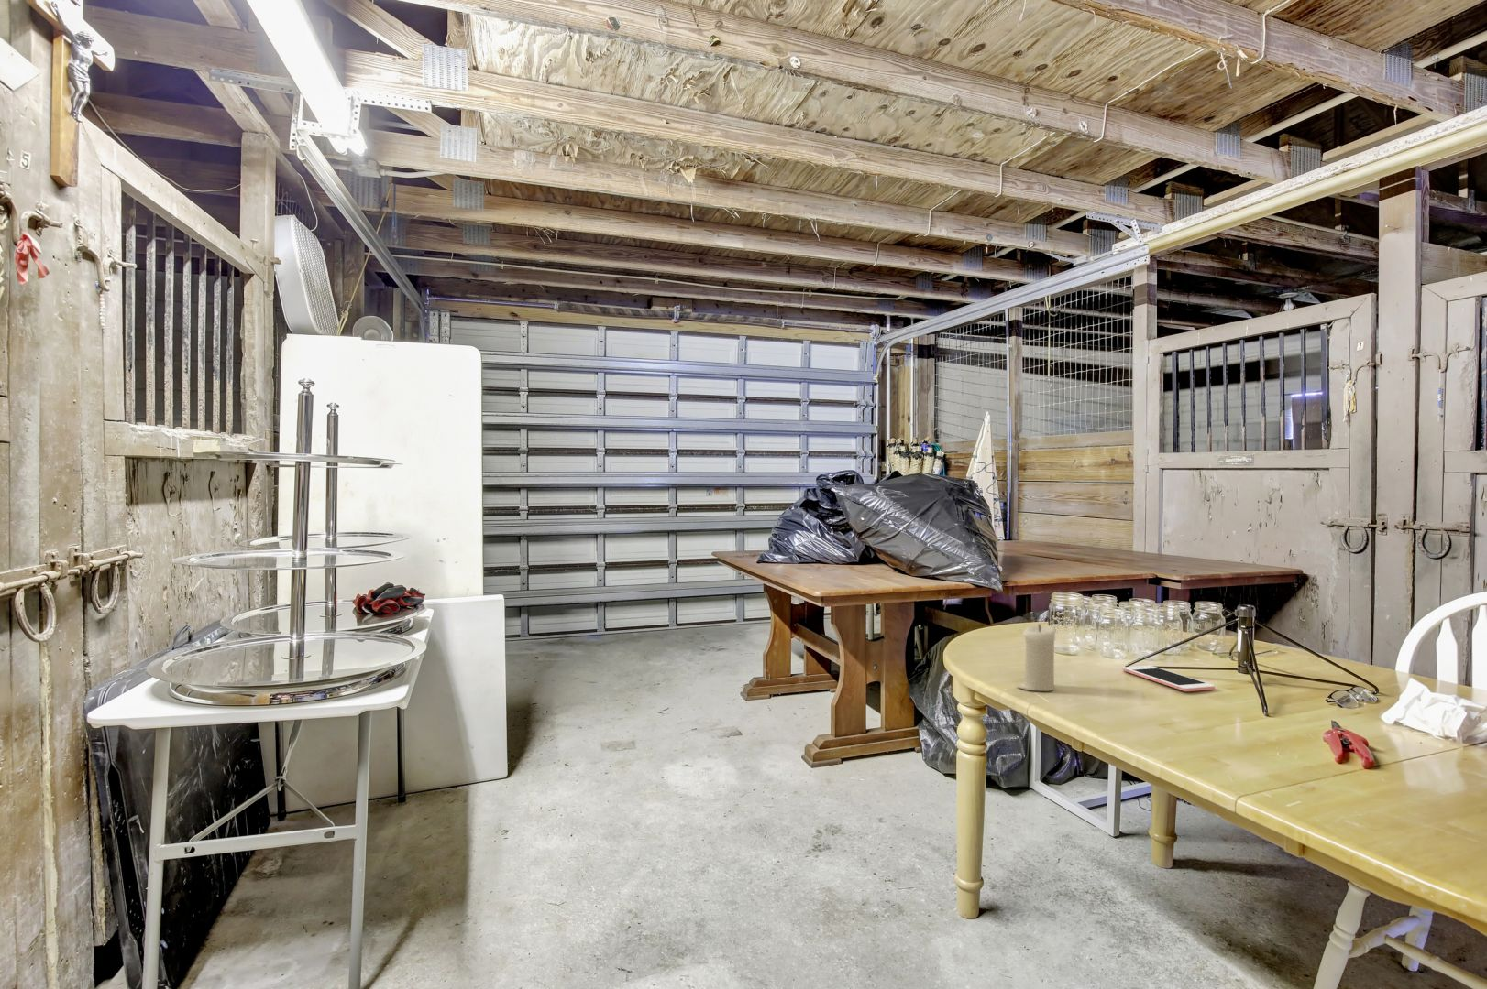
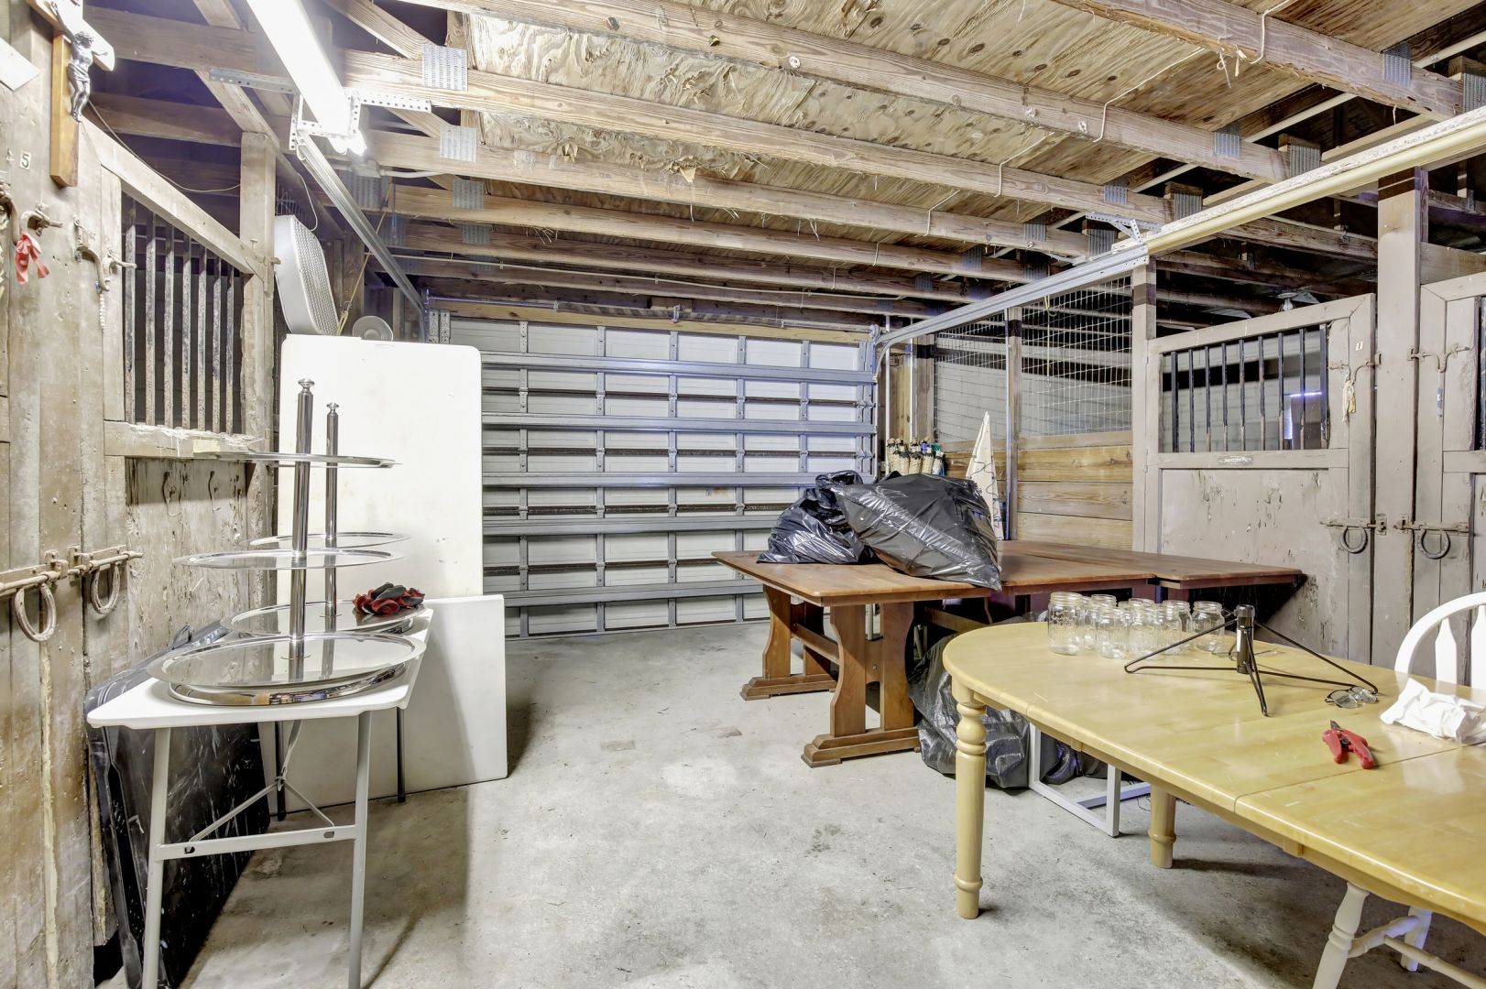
- candle [1016,624,1056,692]
- cell phone [1122,664,1215,692]
